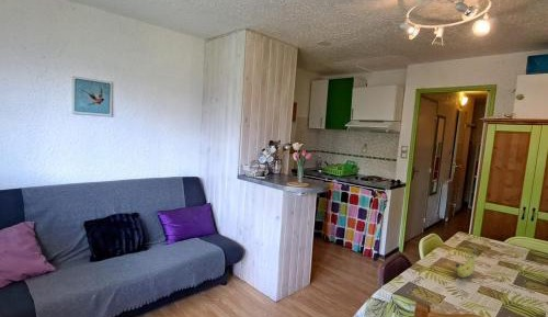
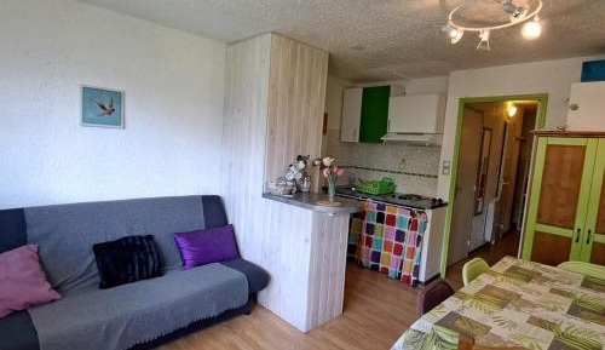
- fruit [454,247,478,279]
